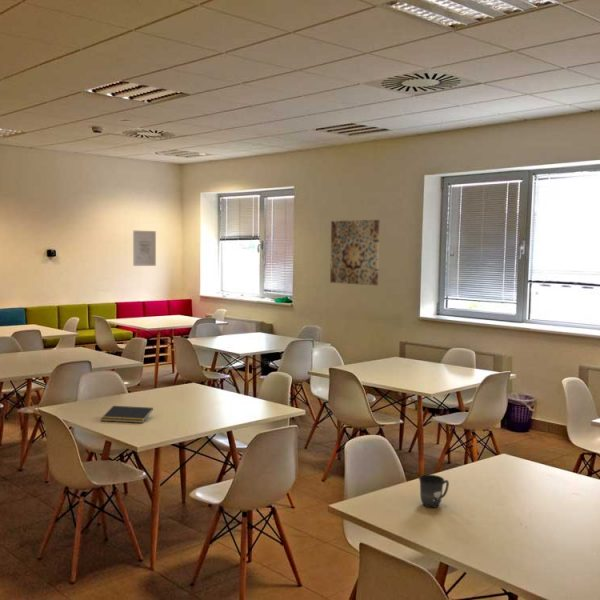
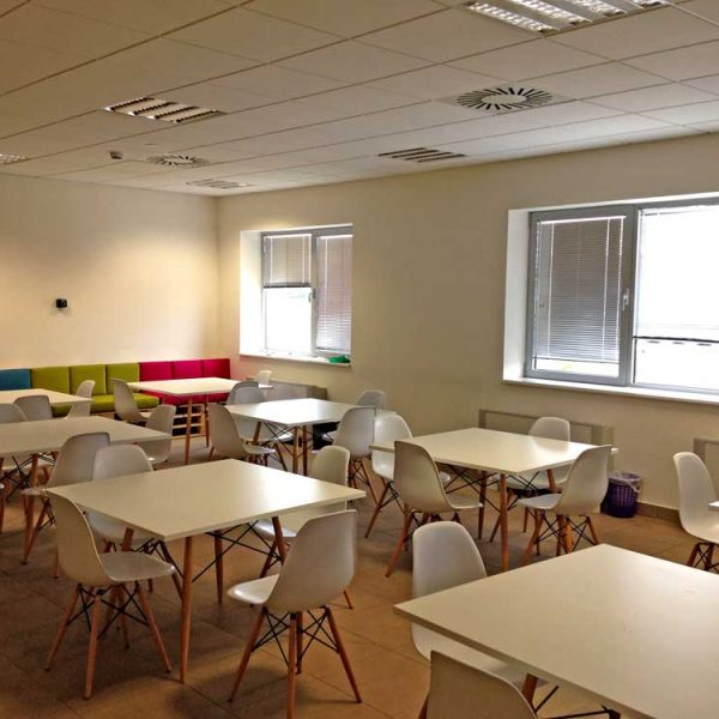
- notepad [100,405,154,424]
- wall art [132,230,157,267]
- mug [418,474,450,509]
- wall art [329,219,380,286]
